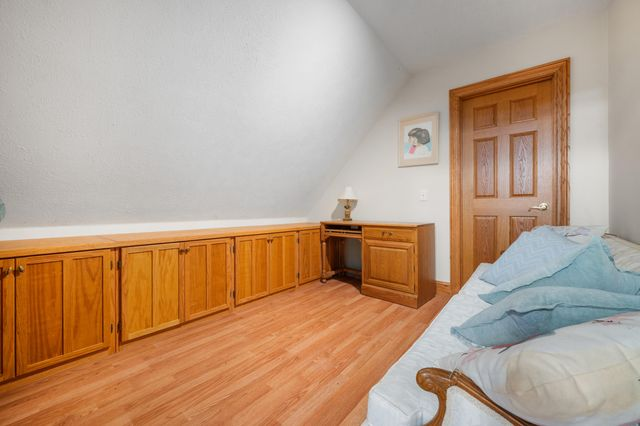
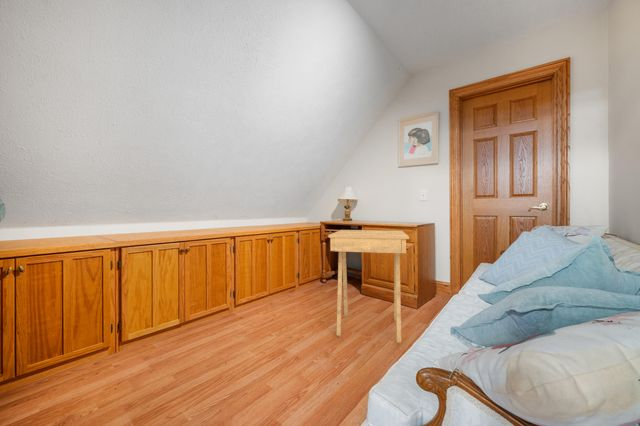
+ side table [327,229,410,344]
